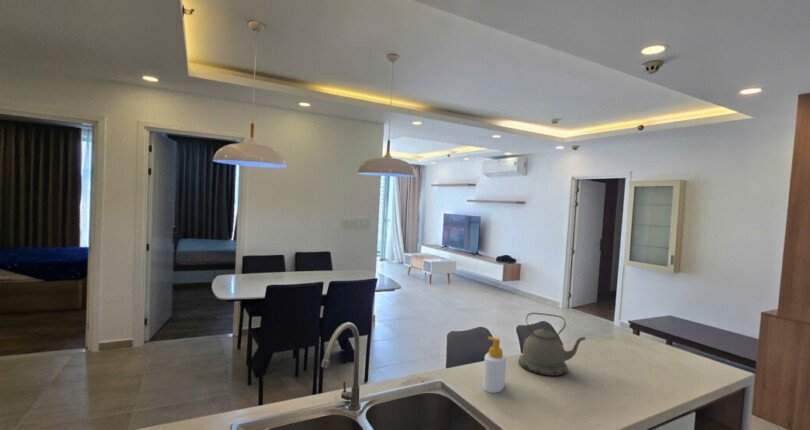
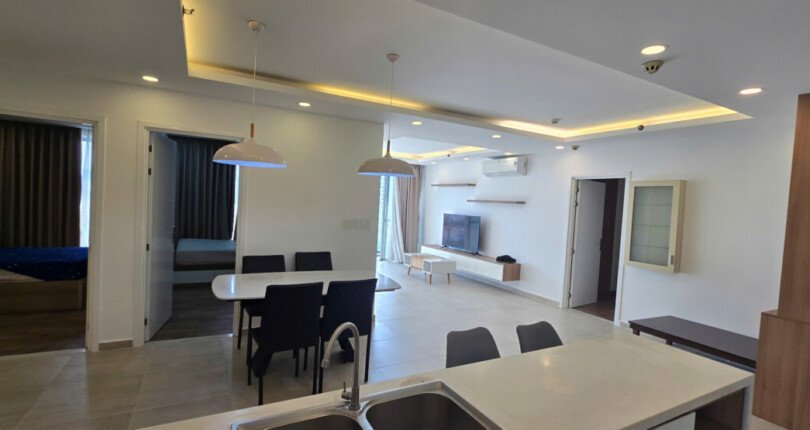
- soap bottle [482,336,507,394]
- kettle [518,312,587,377]
